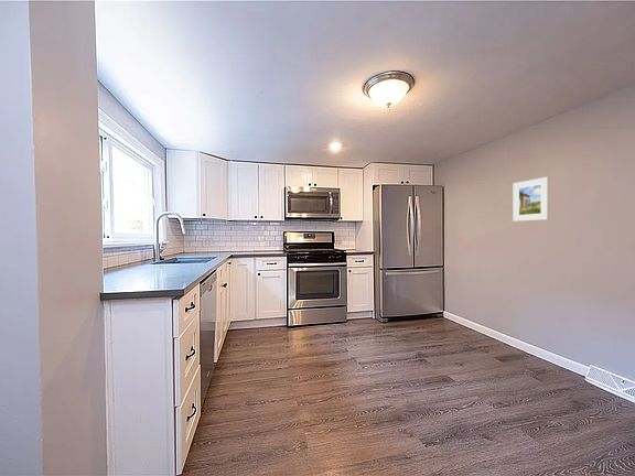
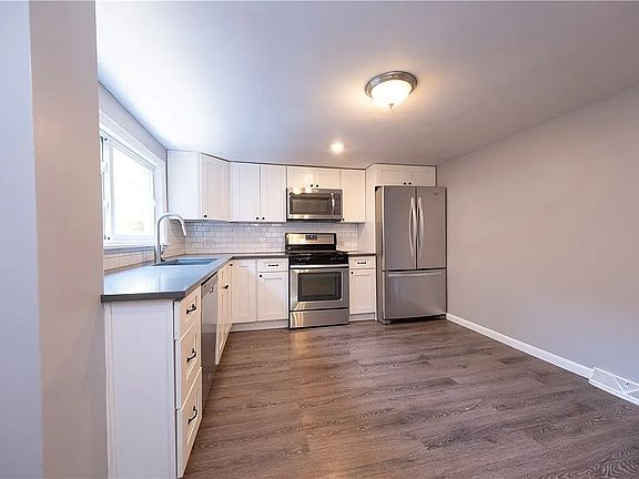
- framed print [513,176,550,223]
